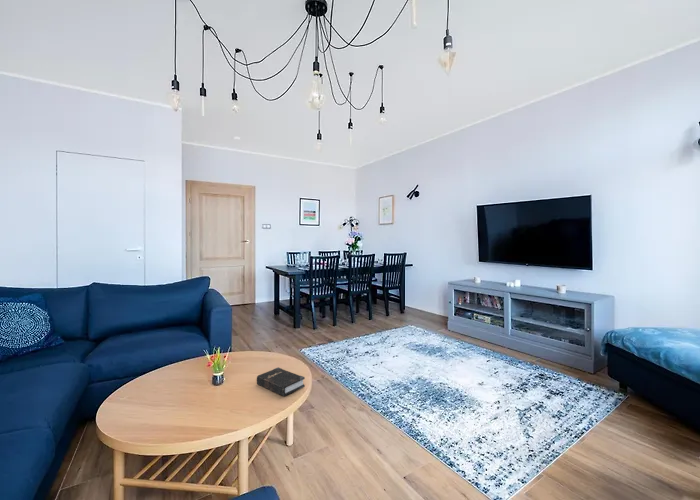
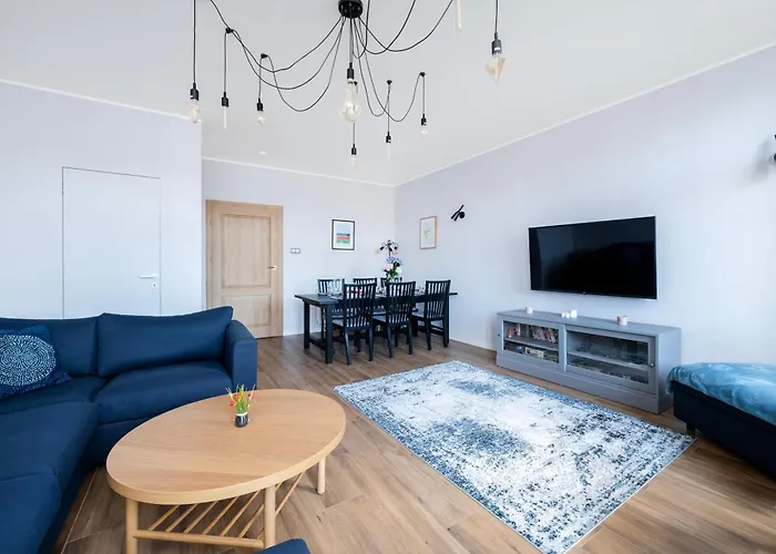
- hardback book [256,366,306,397]
